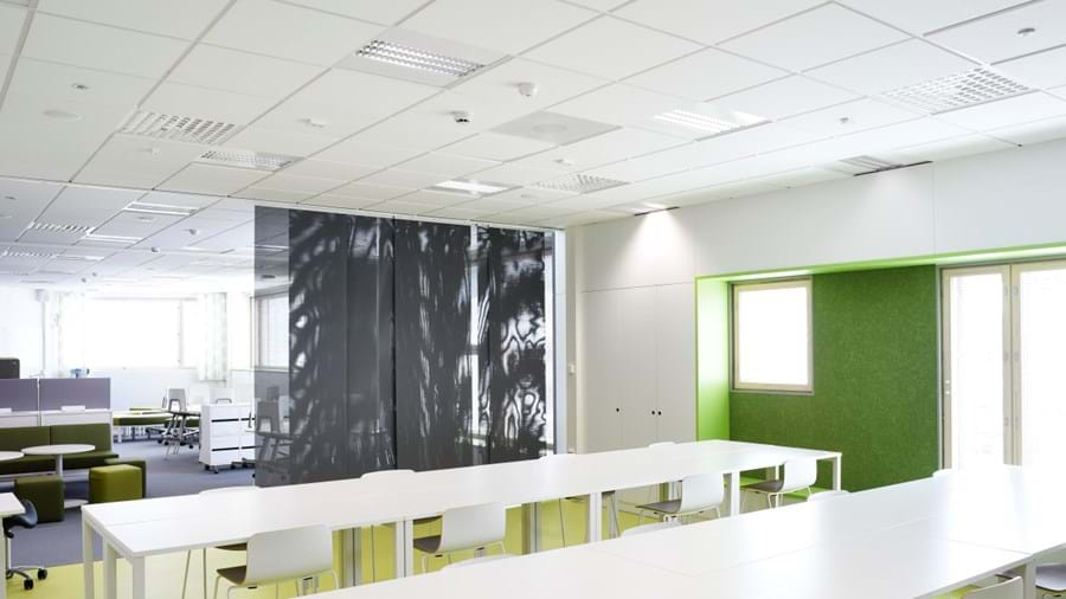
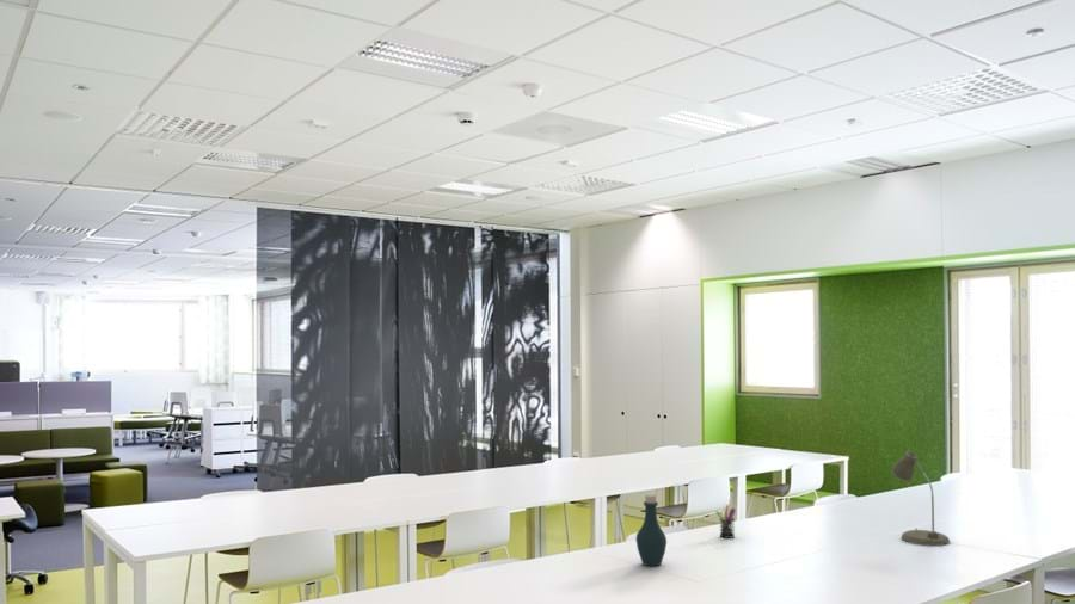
+ pen holder [714,504,737,540]
+ desk lamp [891,450,951,547]
+ bottle [634,493,668,568]
